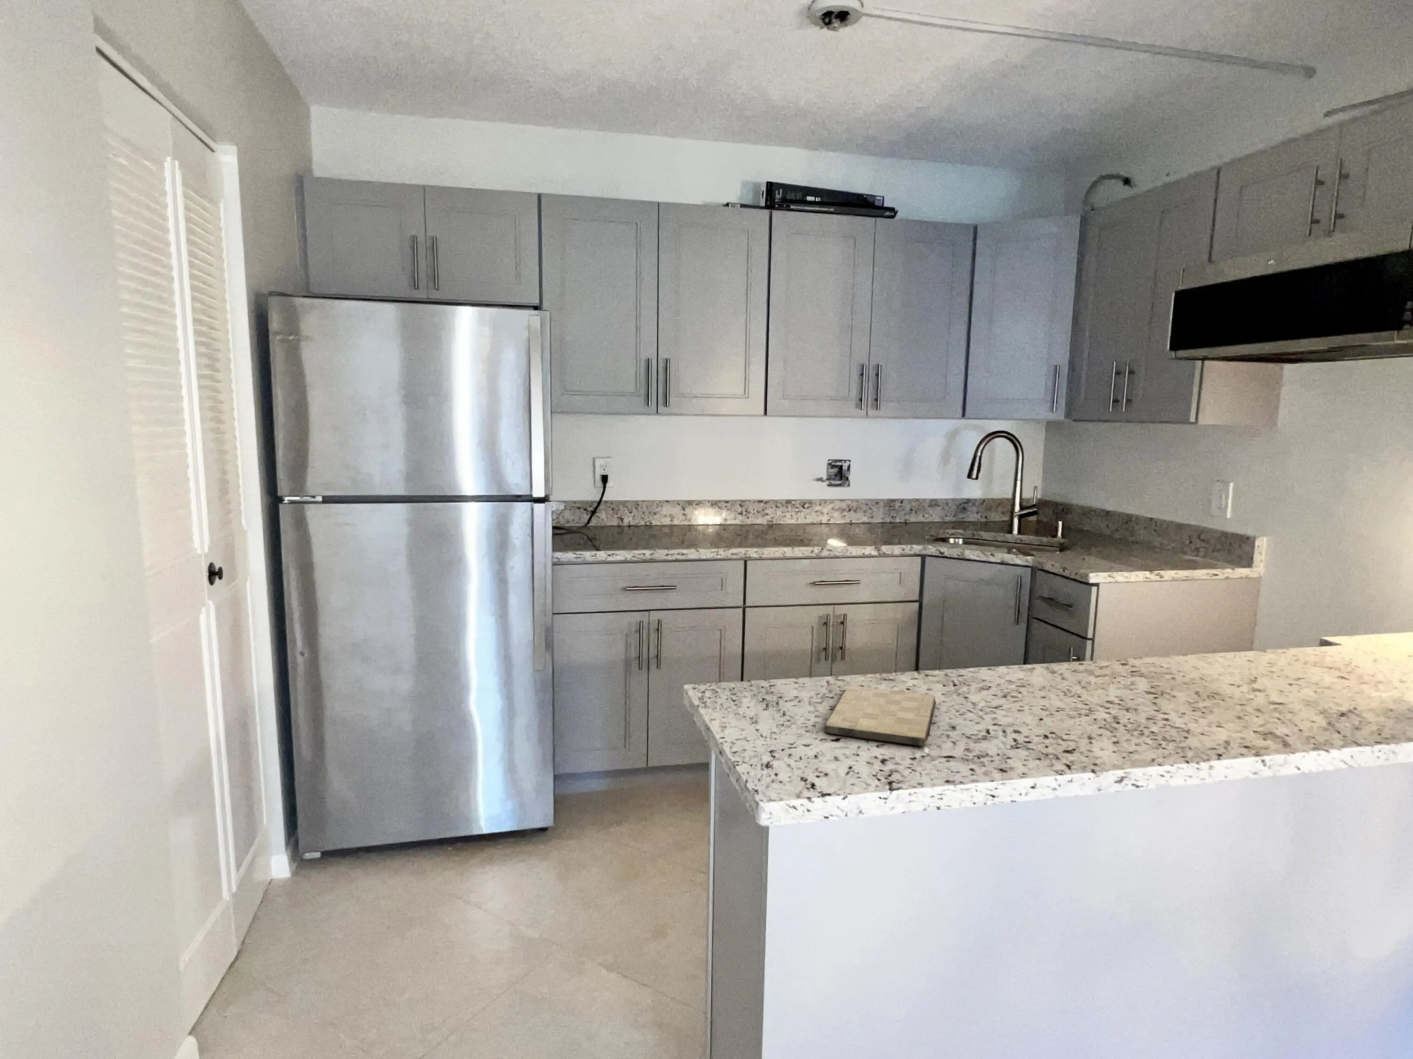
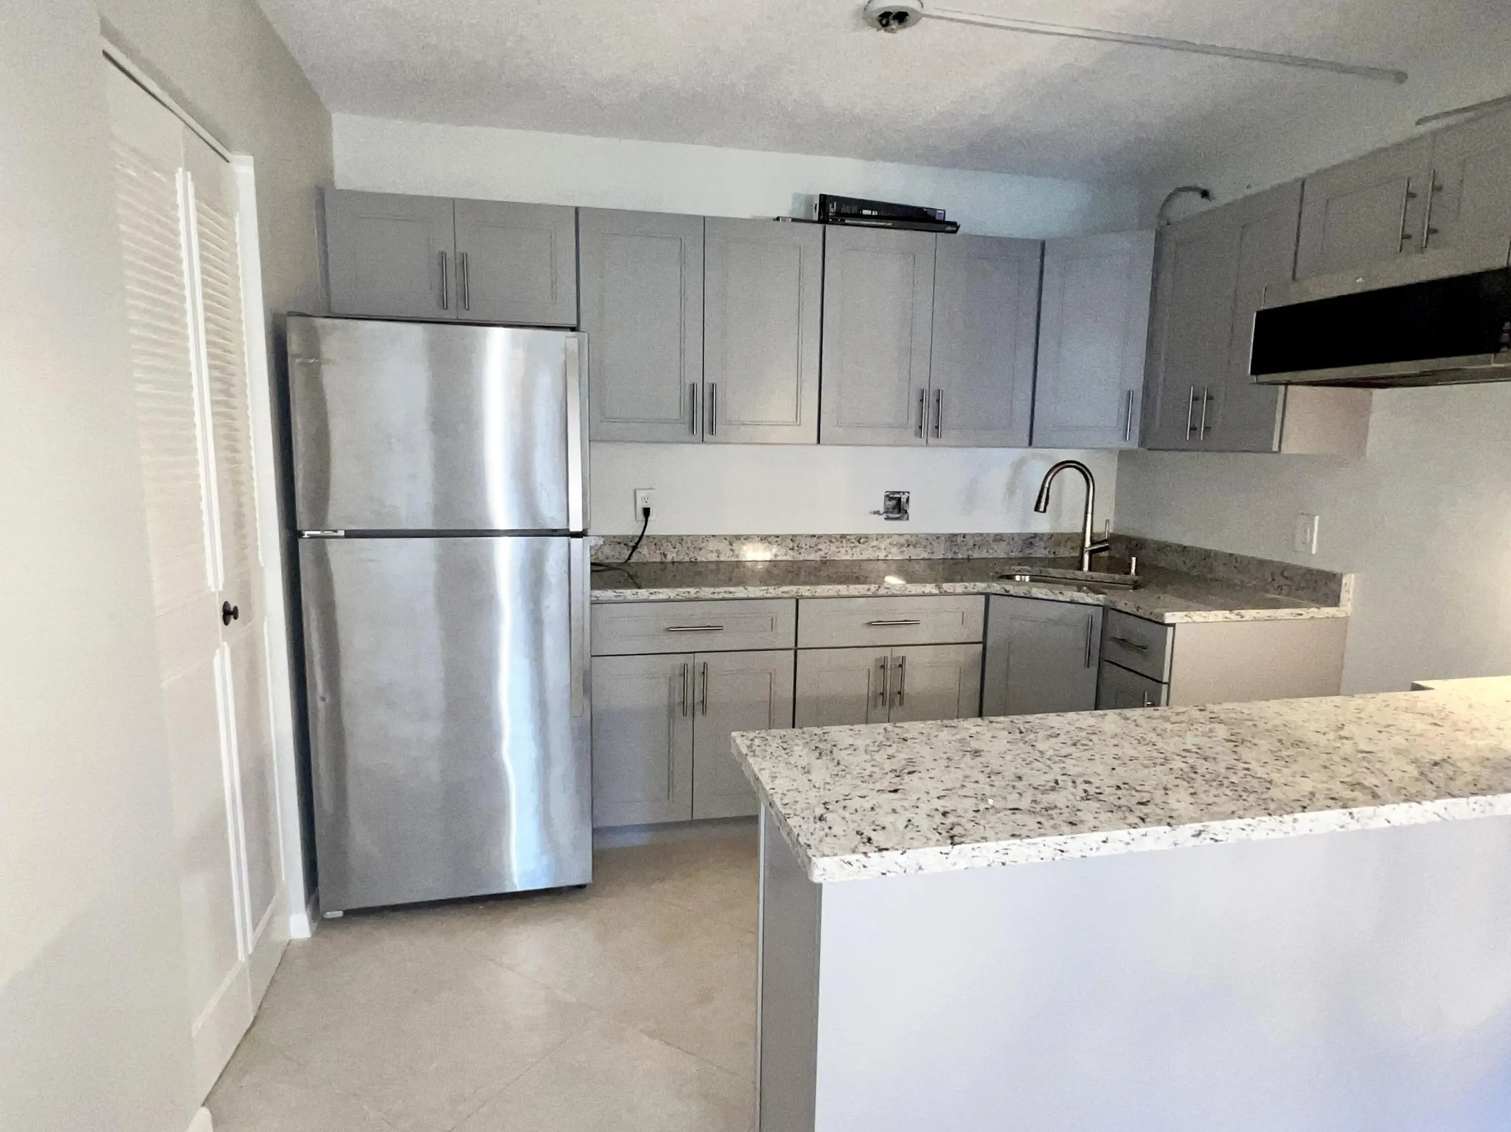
- cutting board [824,685,937,746]
